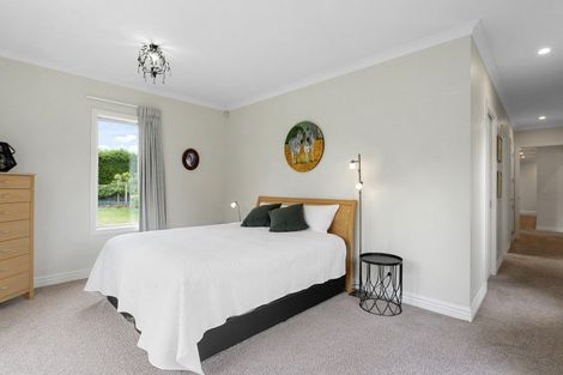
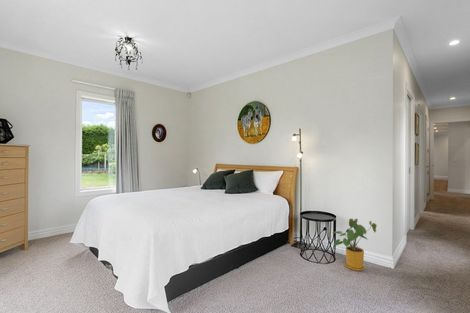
+ house plant [332,218,378,272]
